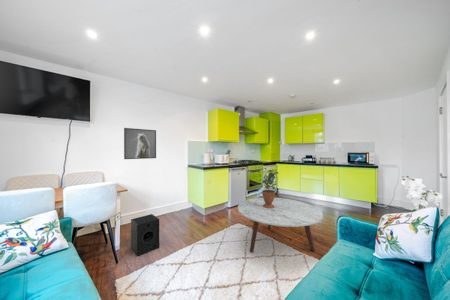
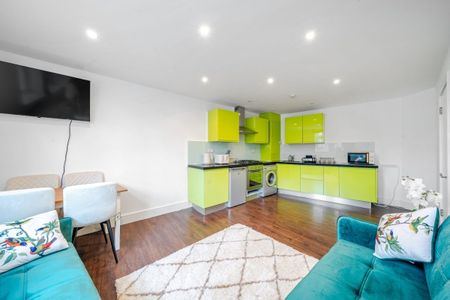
- coffee table [237,197,324,253]
- potted plant [261,169,280,208]
- studio monitor [130,213,160,257]
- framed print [123,127,157,160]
